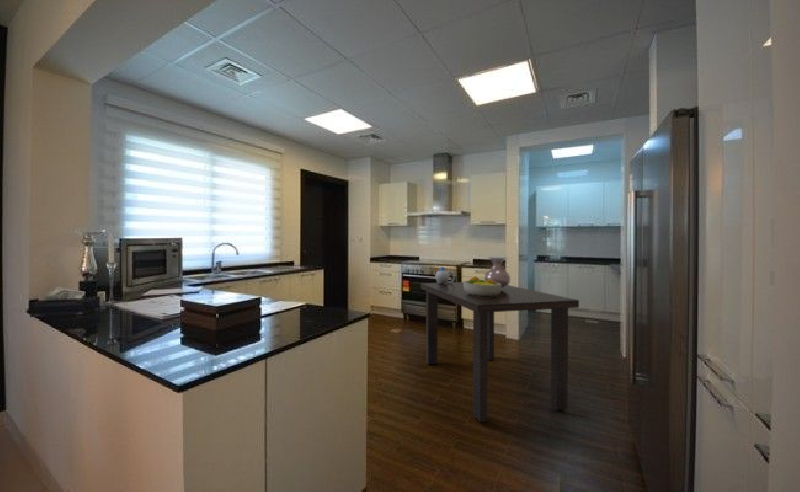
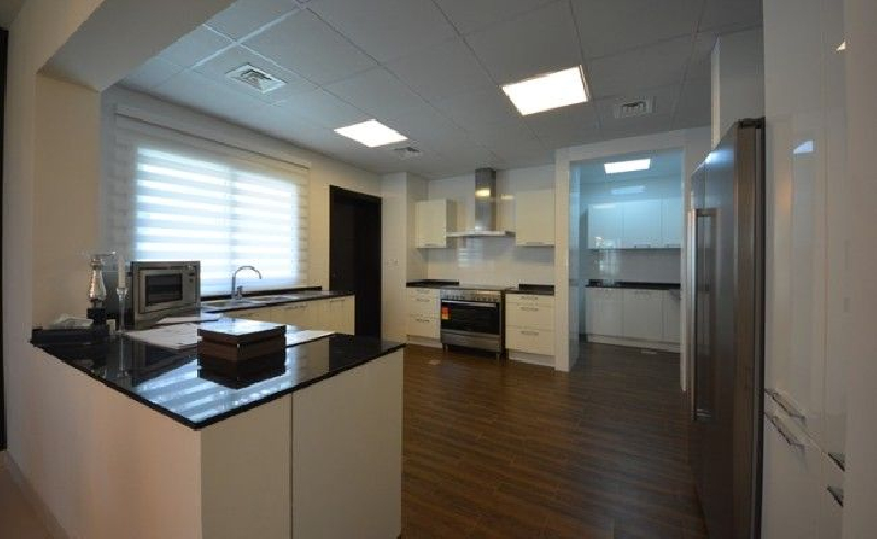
- dining table [420,281,580,423]
- pitcher [434,266,456,284]
- vase [484,256,511,290]
- fruit bowl [462,275,501,297]
